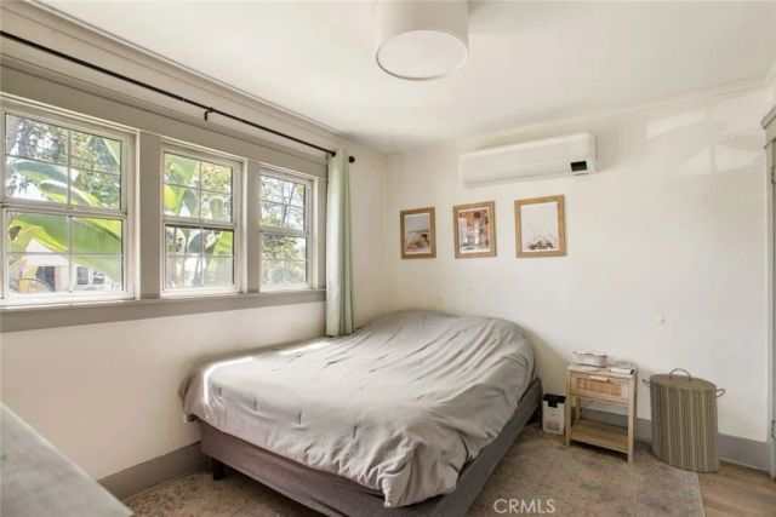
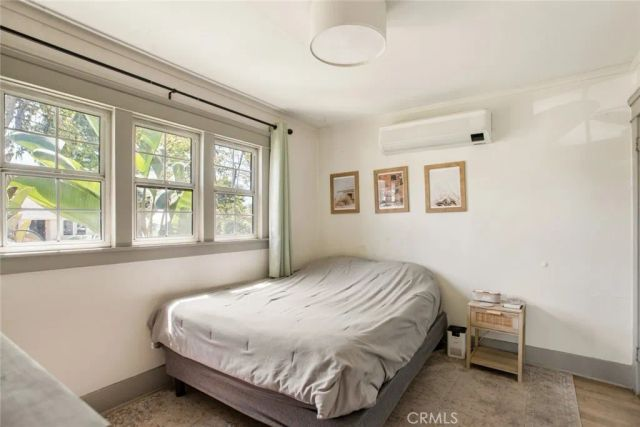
- laundry hamper [640,368,726,473]
